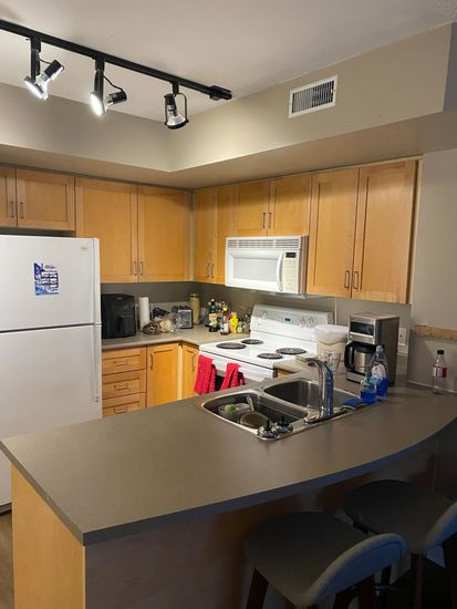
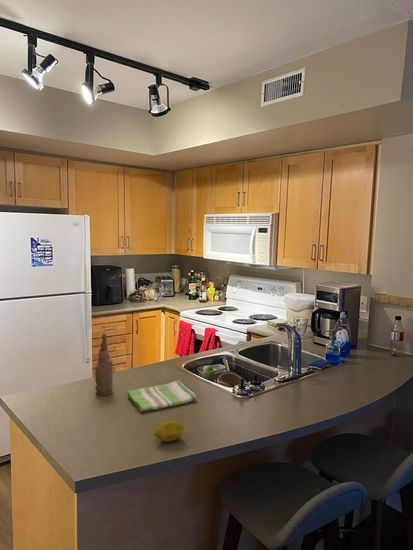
+ dish towel [126,379,198,413]
+ bottle [94,332,114,397]
+ fruit [152,419,185,443]
